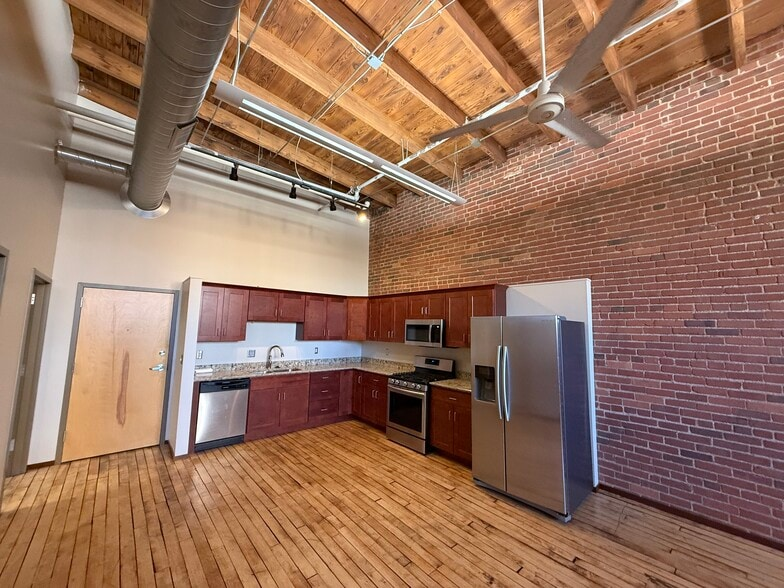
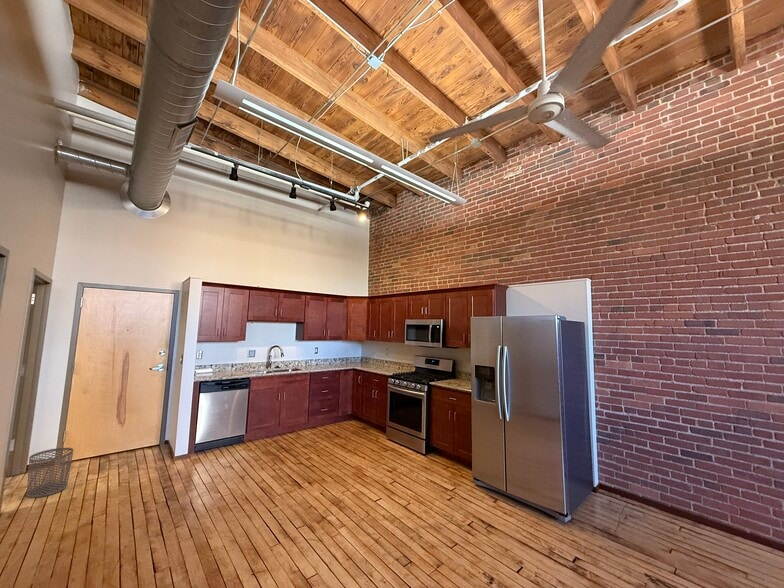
+ waste bin [26,447,74,498]
